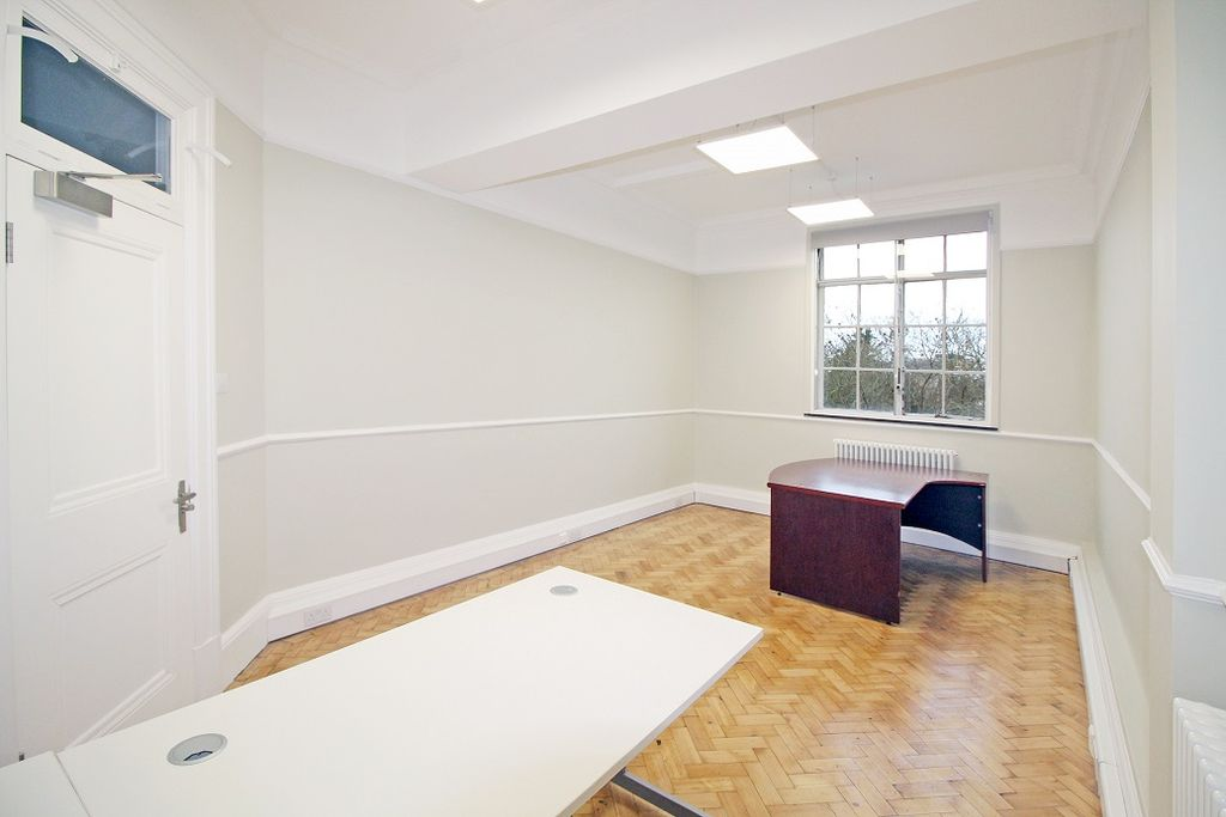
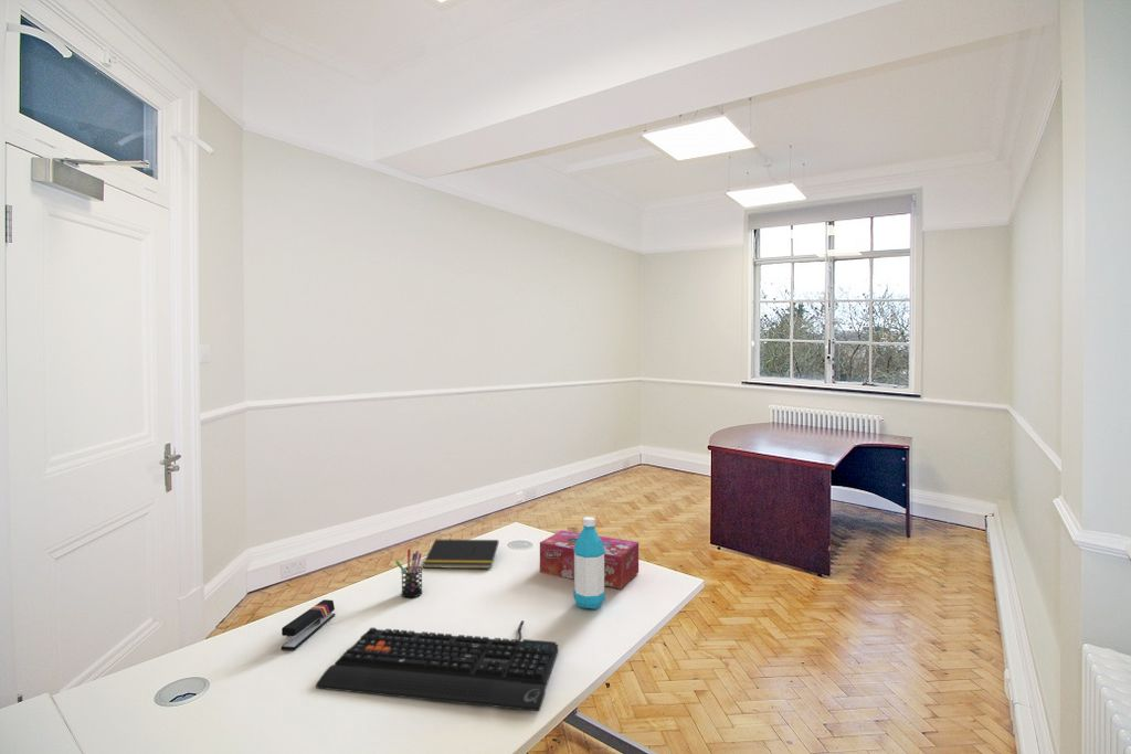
+ keyboard [315,619,559,712]
+ tissue box [539,529,640,590]
+ notepad [422,539,499,570]
+ water bottle [573,516,606,610]
+ stapler [279,598,336,651]
+ pen holder [394,548,423,598]
